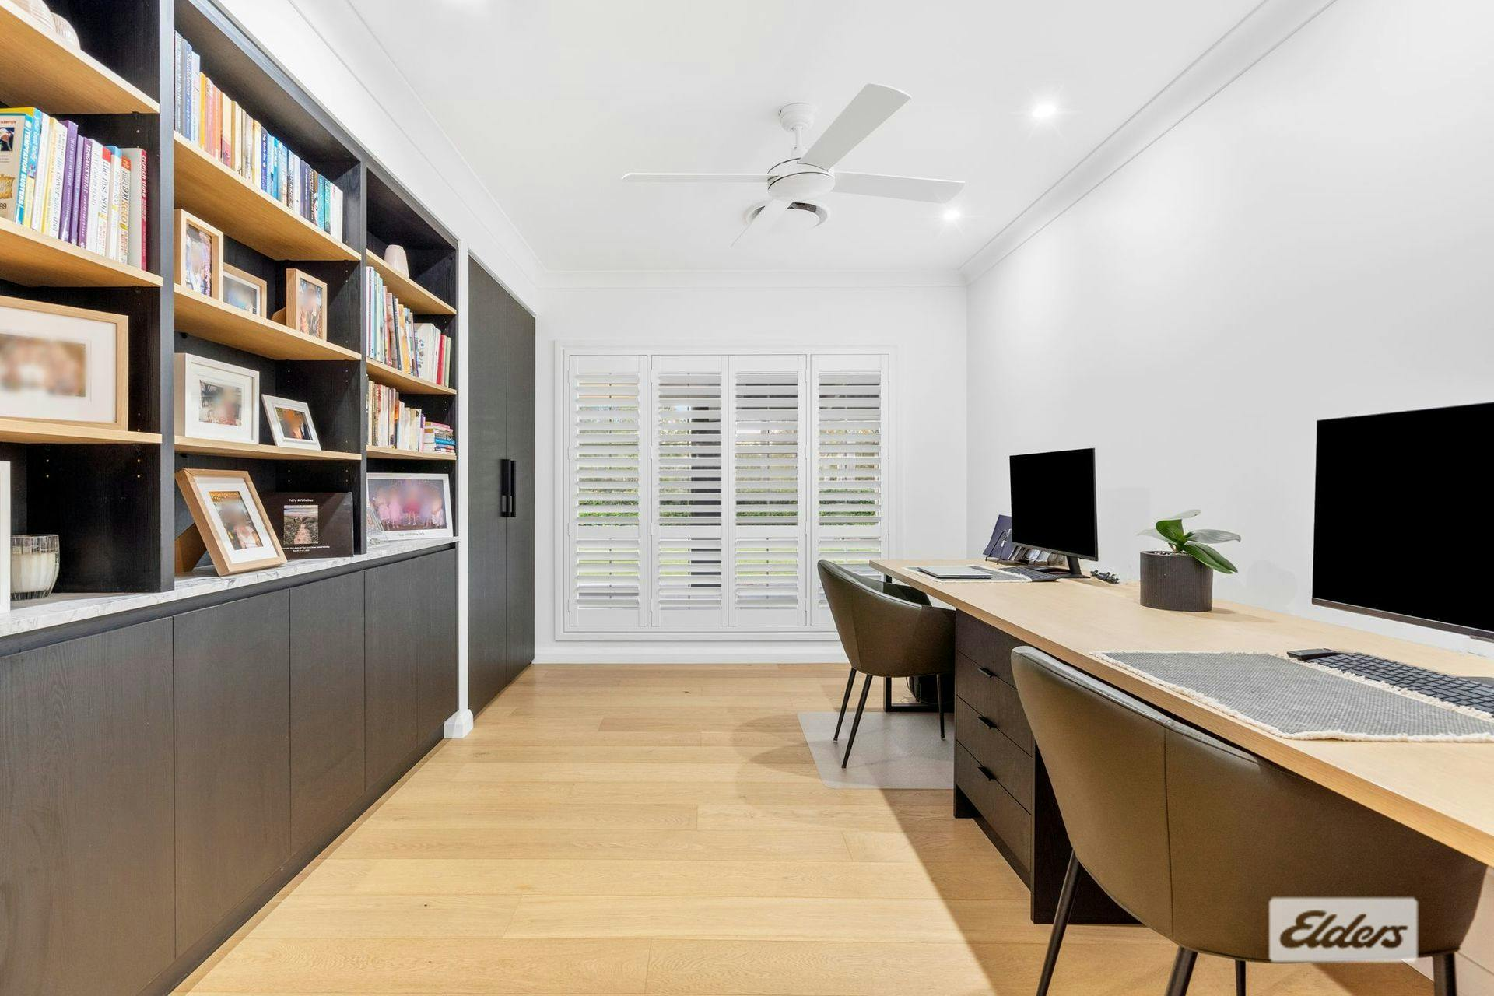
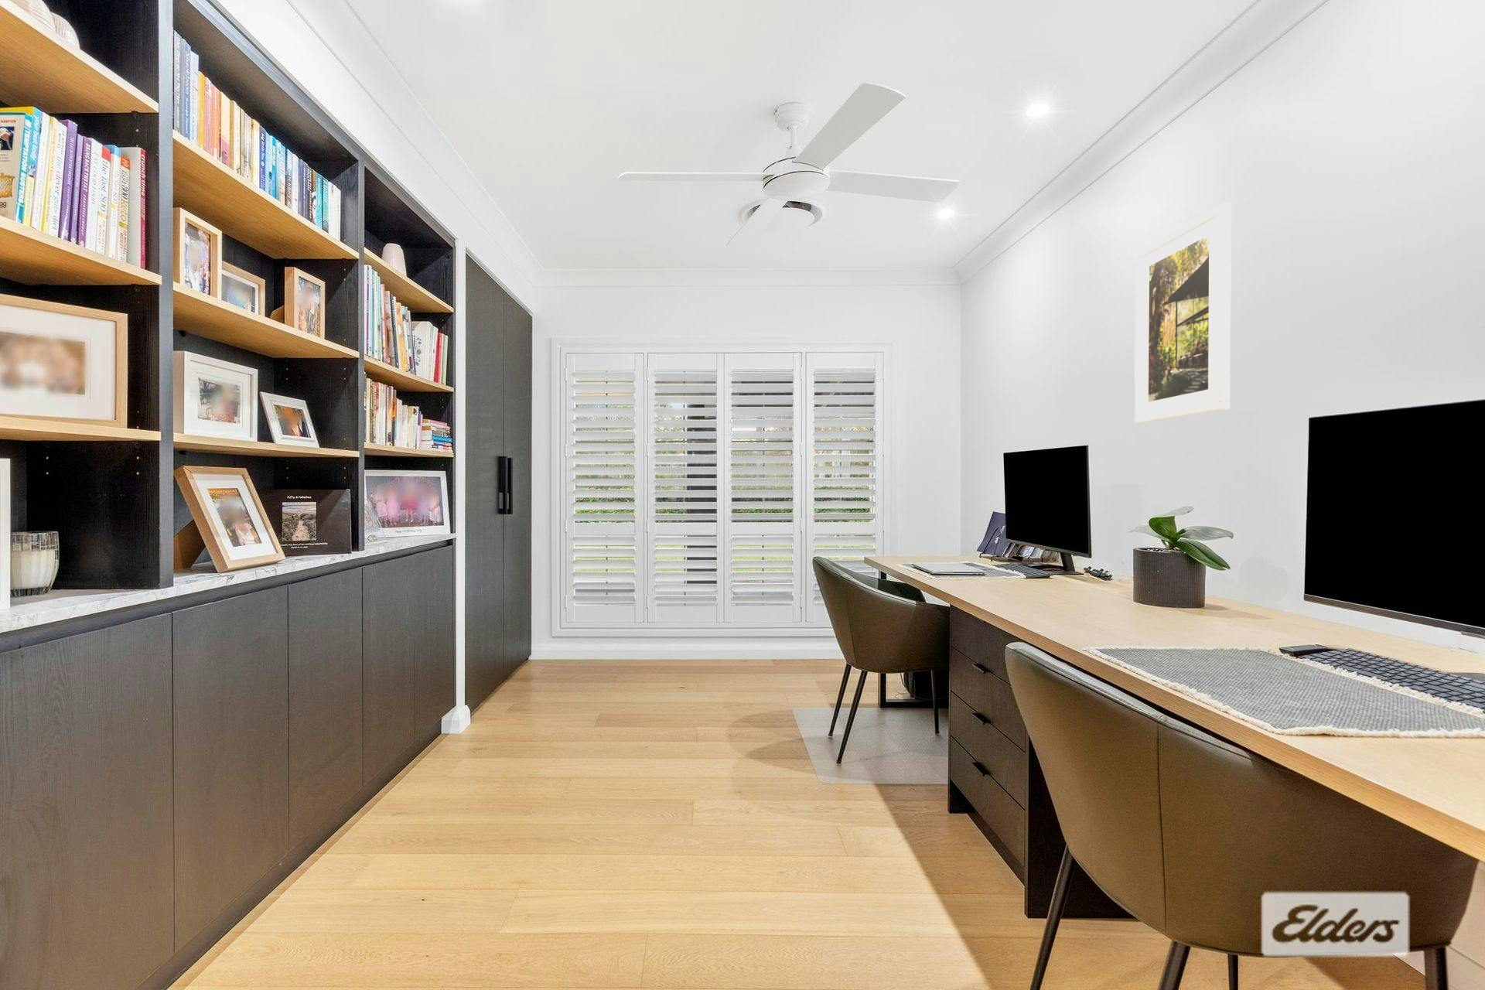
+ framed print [1134,202,1232,424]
